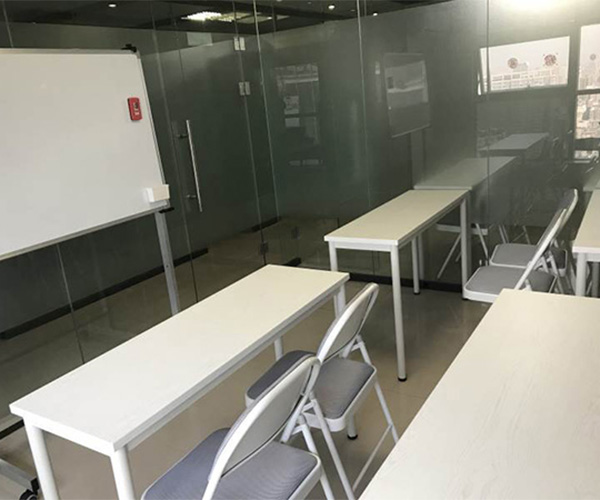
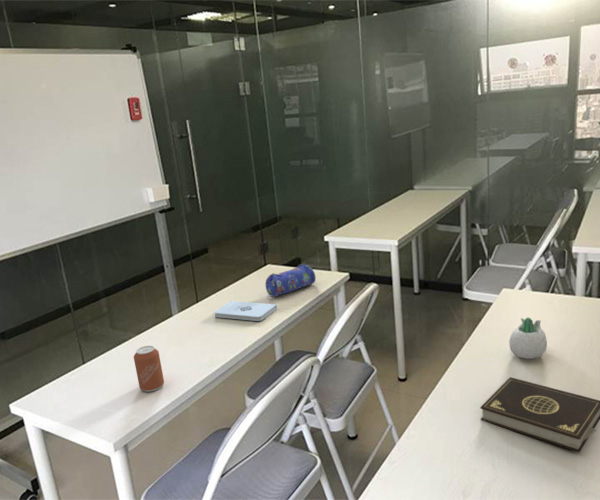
+ book [479,376,600,453]
+ notepad [213,300,278,322]
+ pencil case [265,263,317,298]
+ succulent planter [508,316,548,360]
+ can [133,345,165,393]
